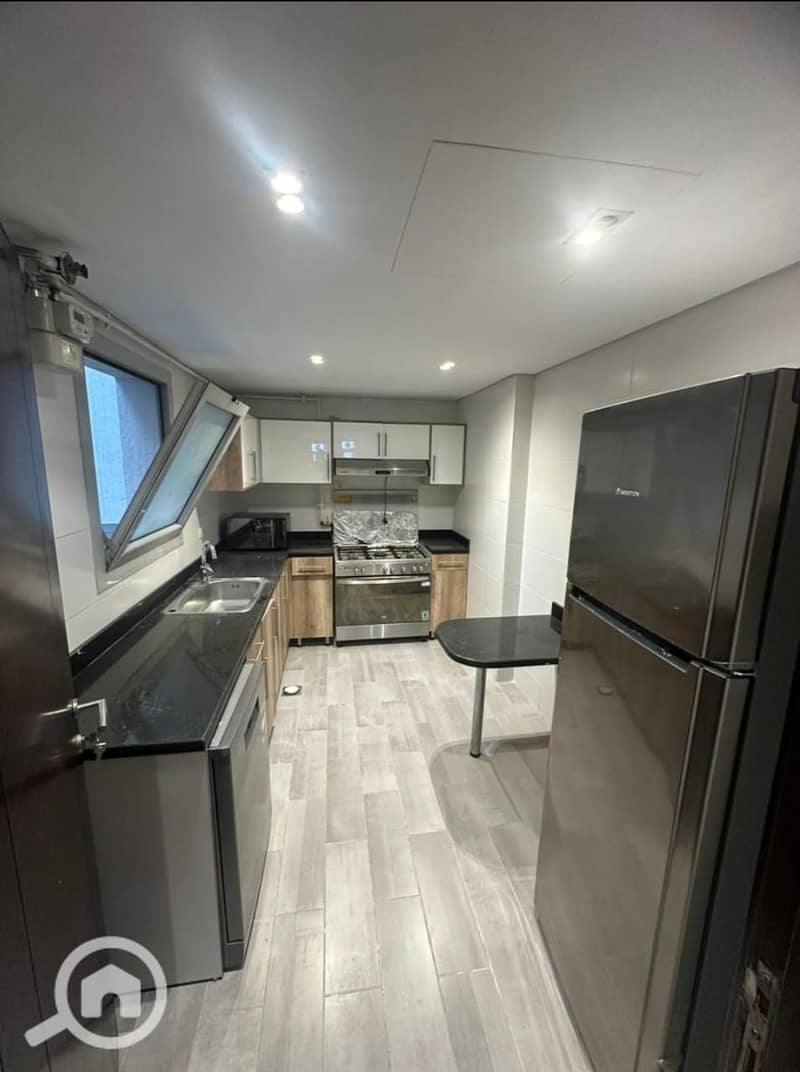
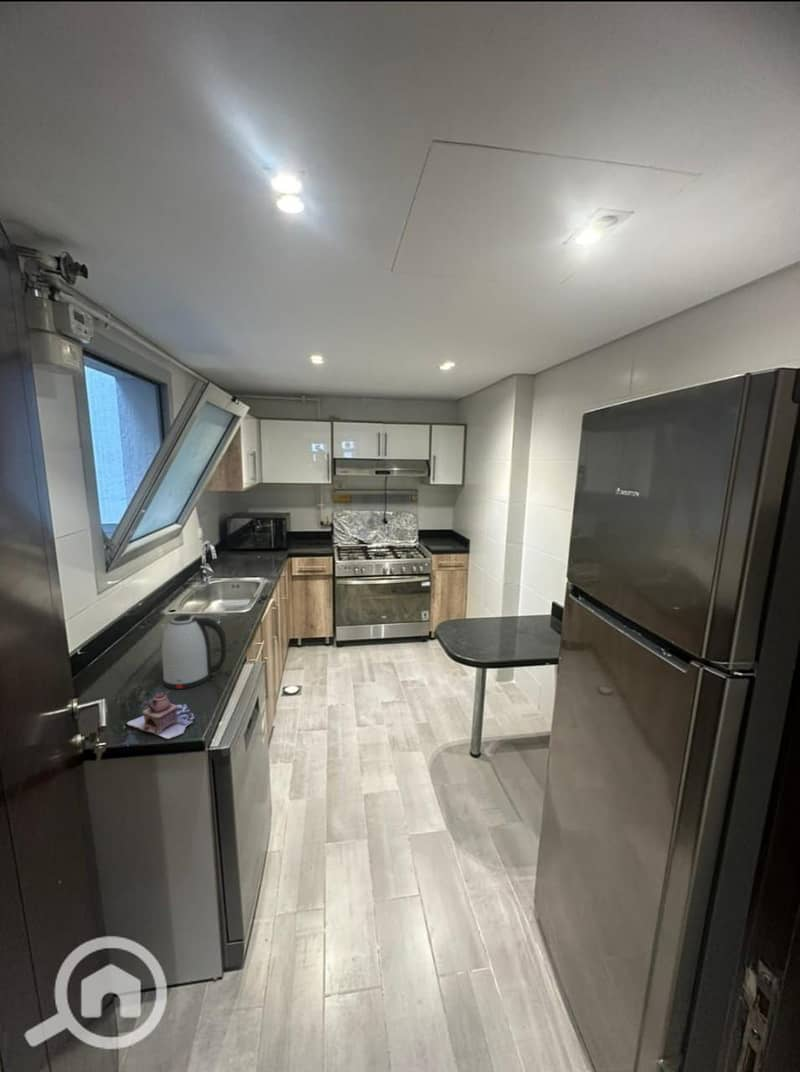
+ kettle [160,613,227,690]
+ teapot [126,690,196,740]
